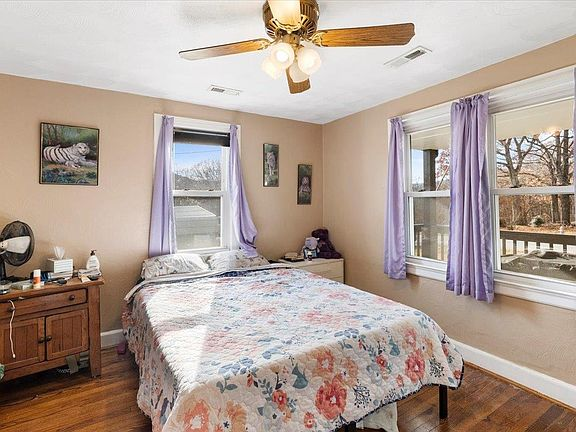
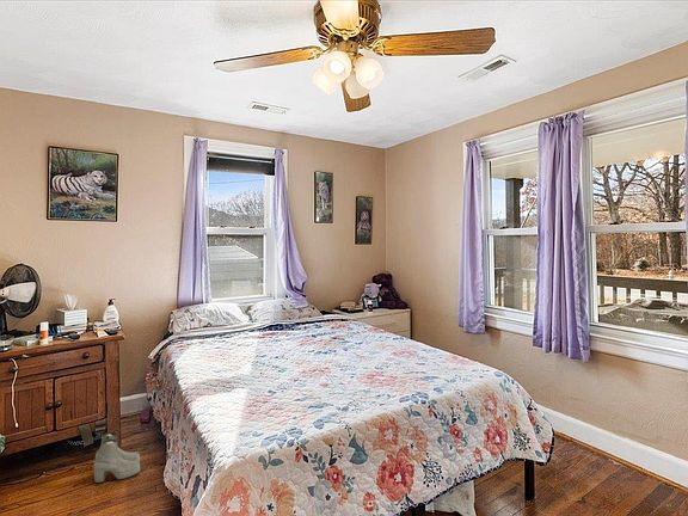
+ boots [92,431,141,484]
